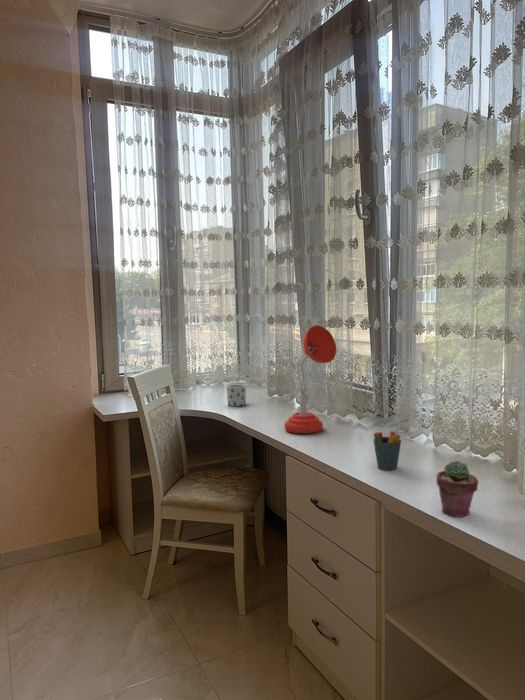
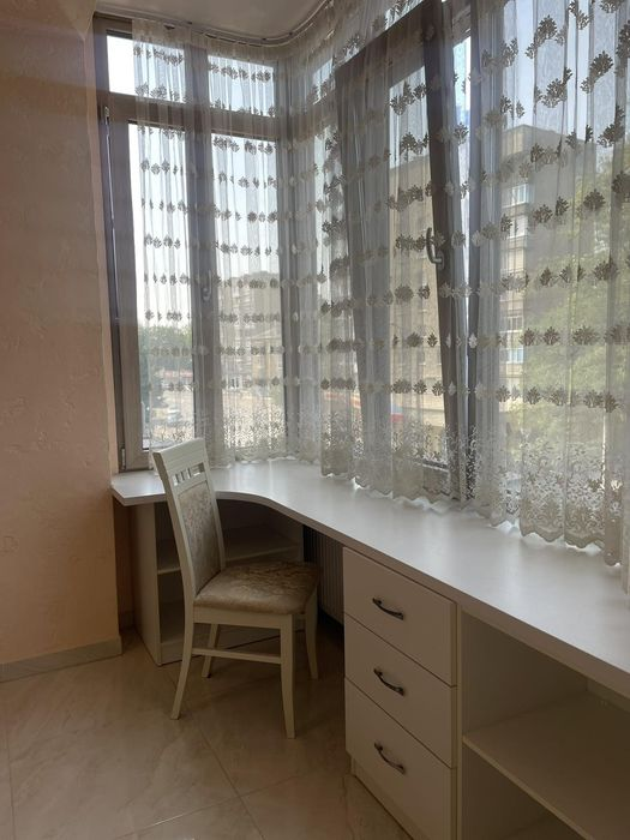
- desk lamp [284,324,337,434]
- mug [226,384,247,407]
- pen holder [372,422,402,471]
- potted succulent [436,459,479,518]
